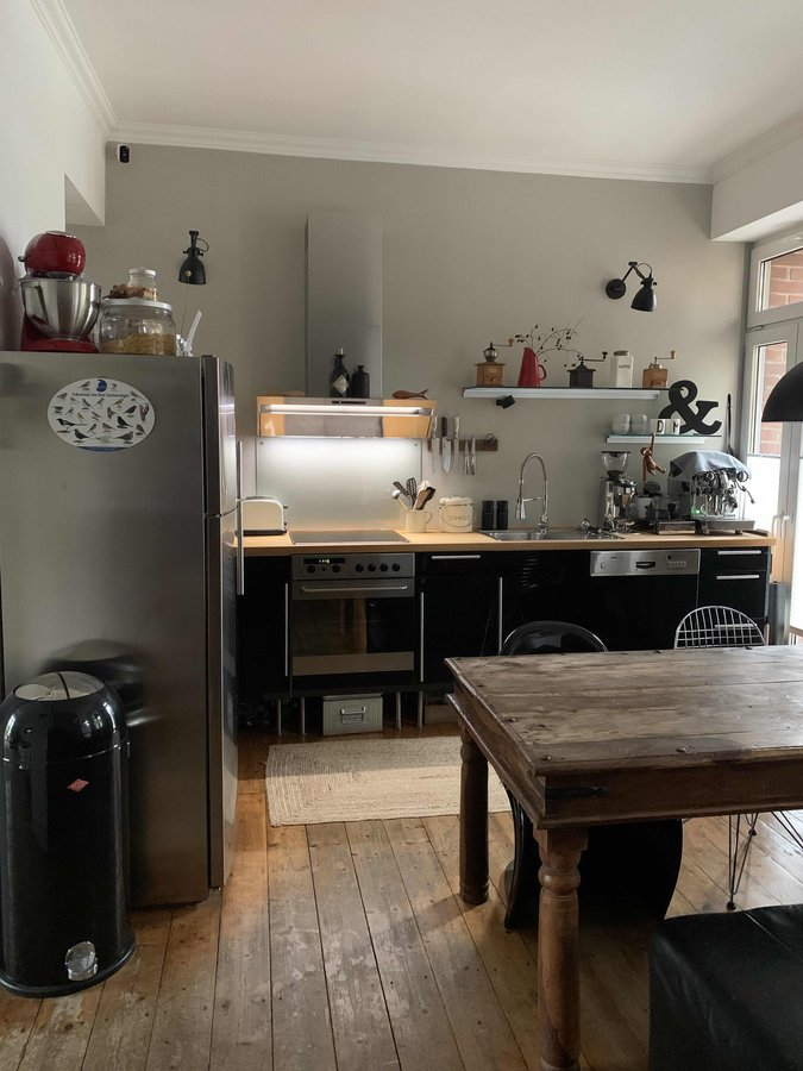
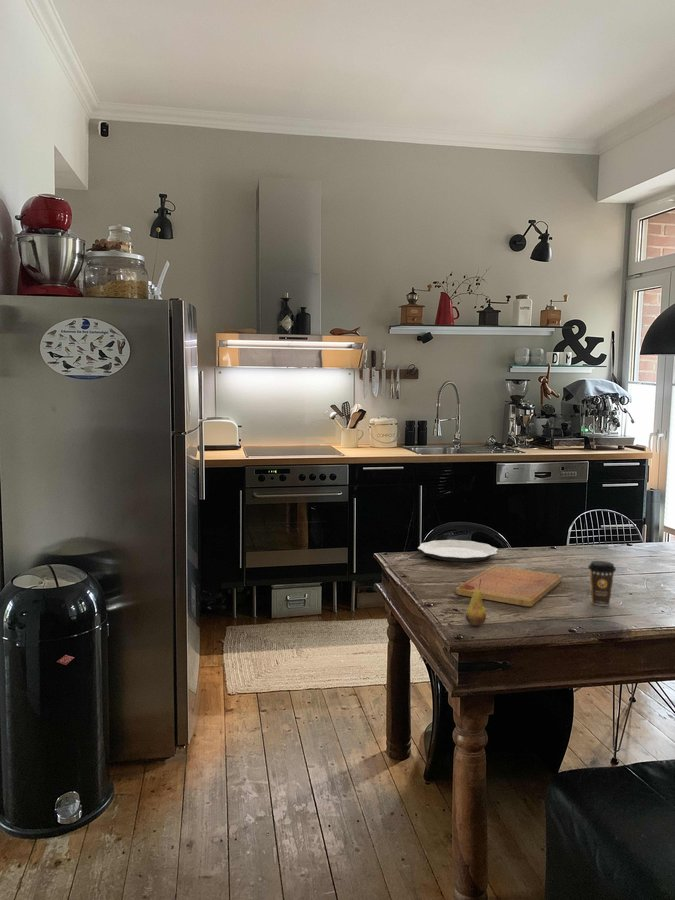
+ coffee cup [587,560,617,607]
+ plate [417,539,499,563]
+ cutting board [455,565,563,607]
+ fruit [465,579,487,627]
